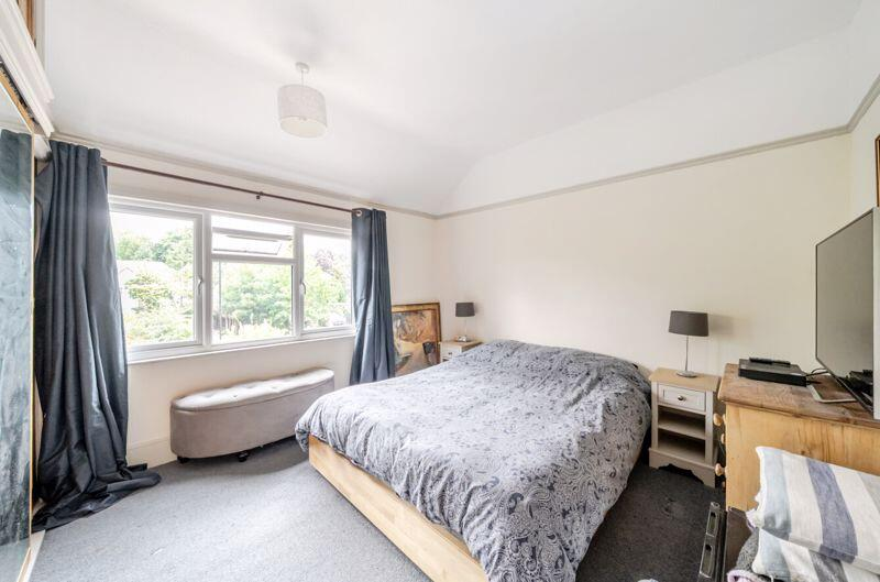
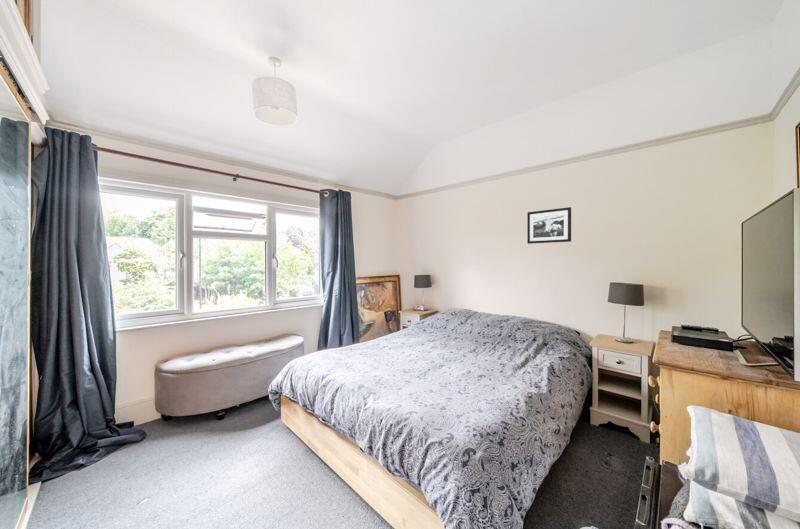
+ picture frame [526,206,572,245]
